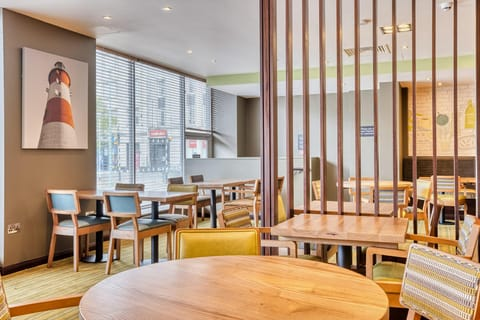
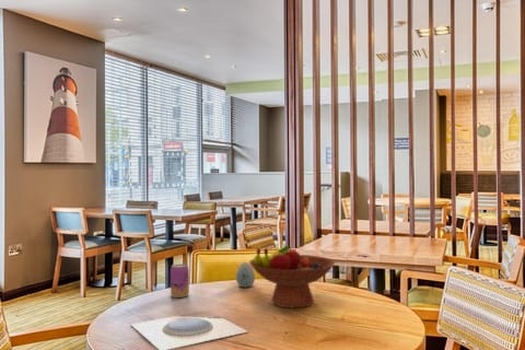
+ fruit bowl [248,245,336,308]
+ plate [130,315,248,350]
+ beverage can [170,262,190,299]
+ decorative egg [235,261,256,288]
